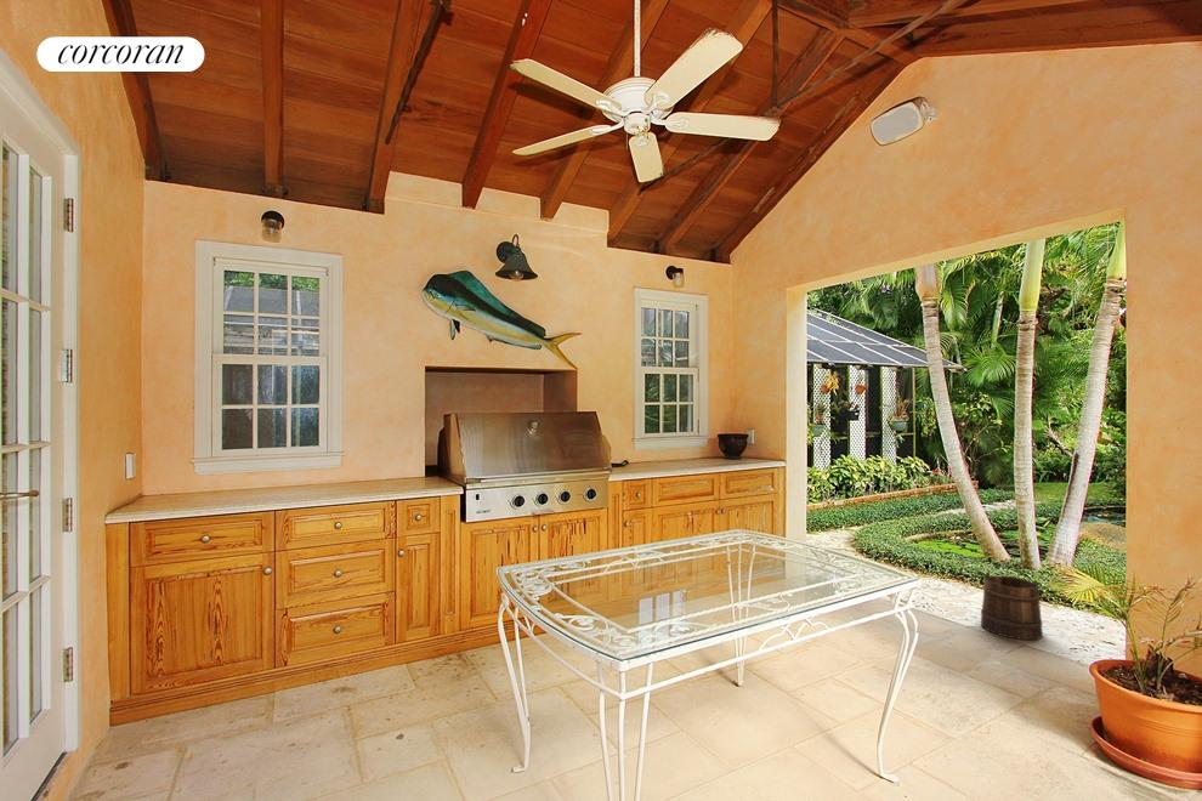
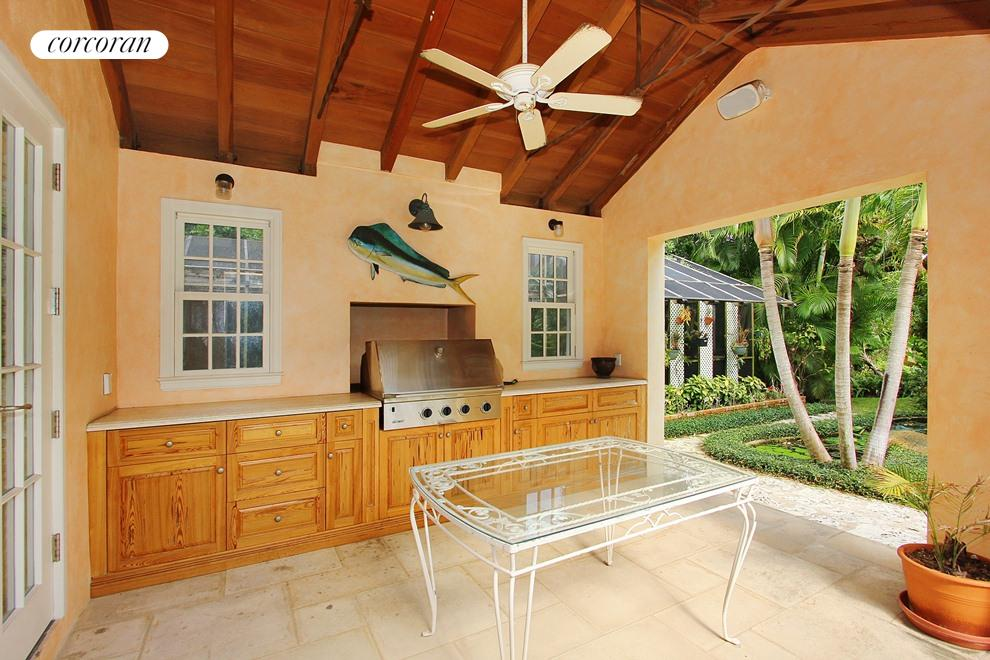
- bucket [980,570,1044,641]
